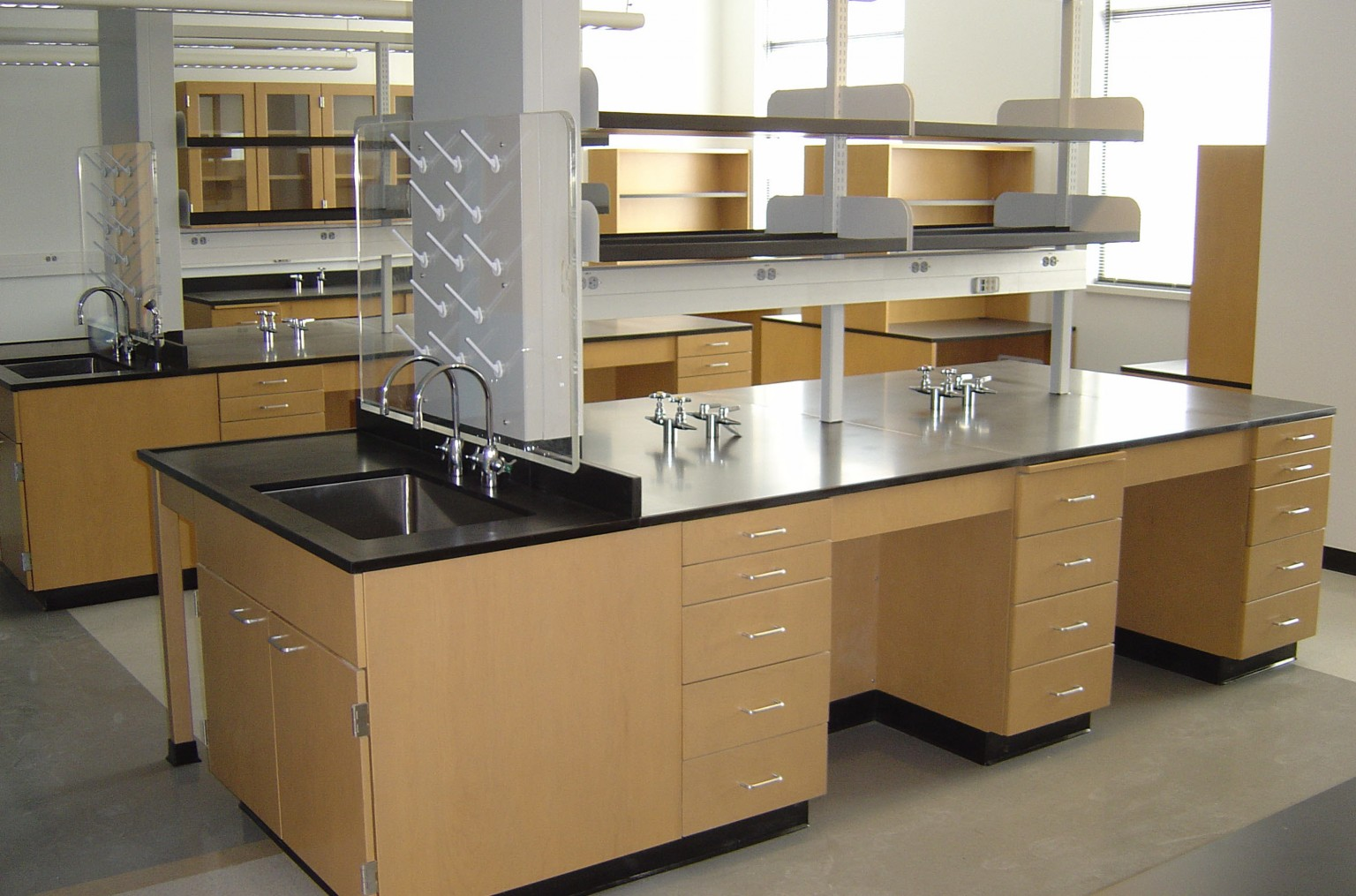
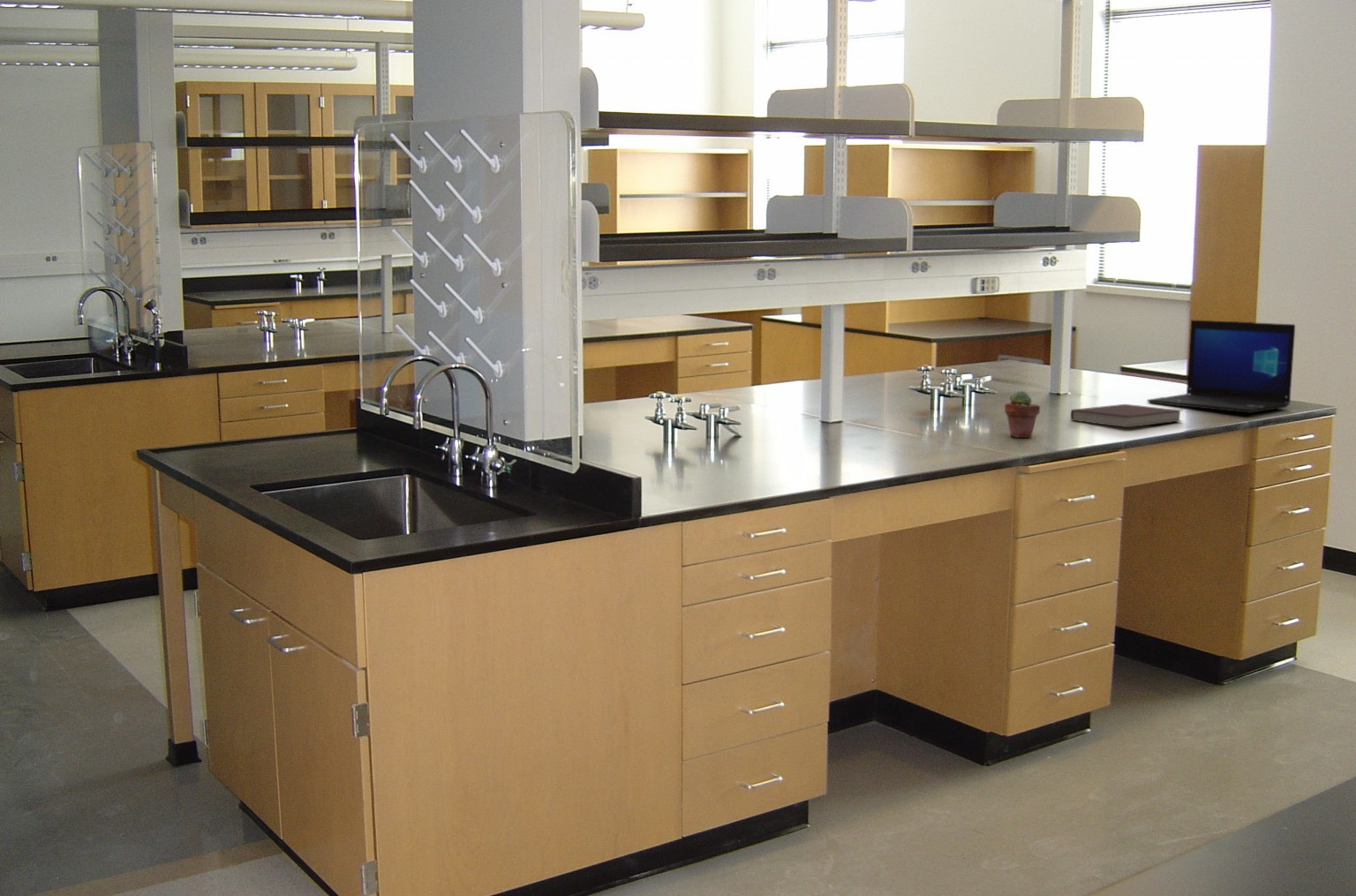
+ notebook [1070,403,1183,428]
+ potted succulent [1004,390,1041,439]
+ laptop [1146,319,1296,414]
